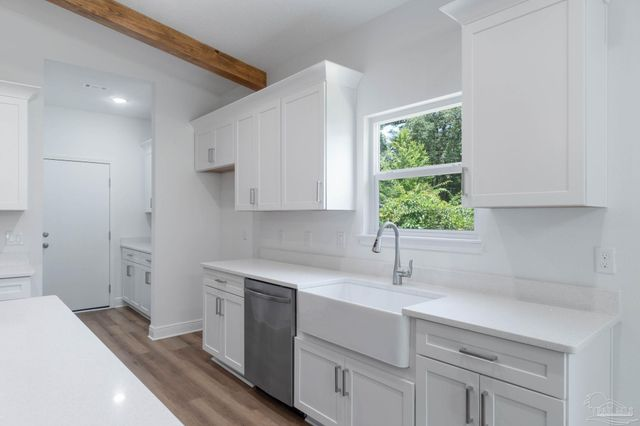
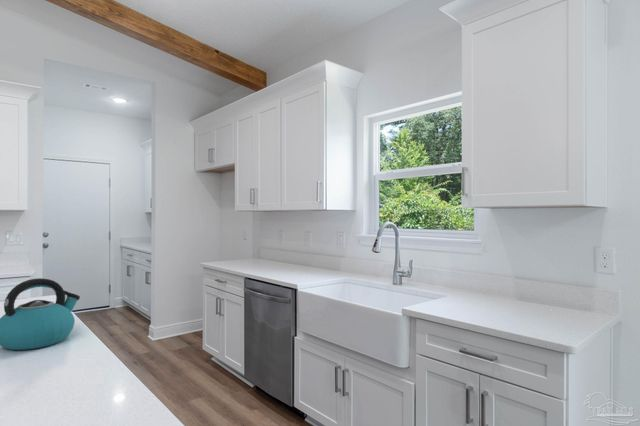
+ kettle [0,277,81,351]
